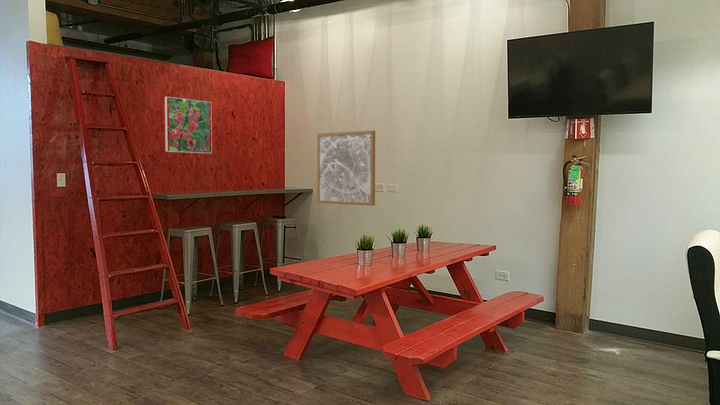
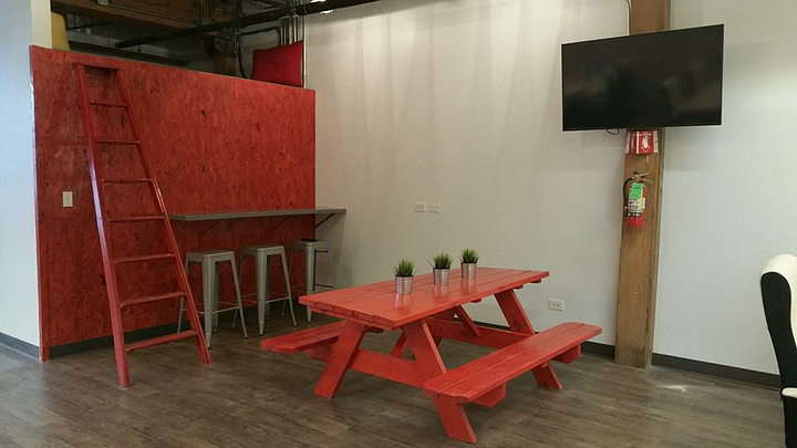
- wall art [316,130,376,207]
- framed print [164,96,213,154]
